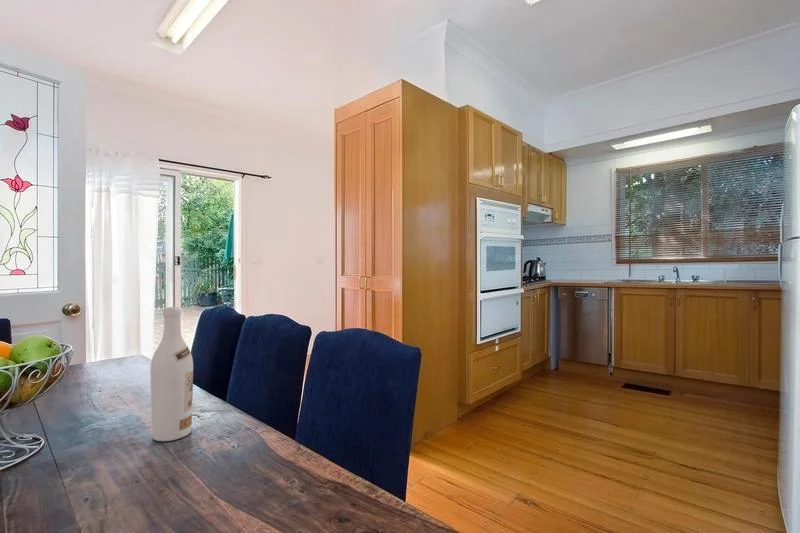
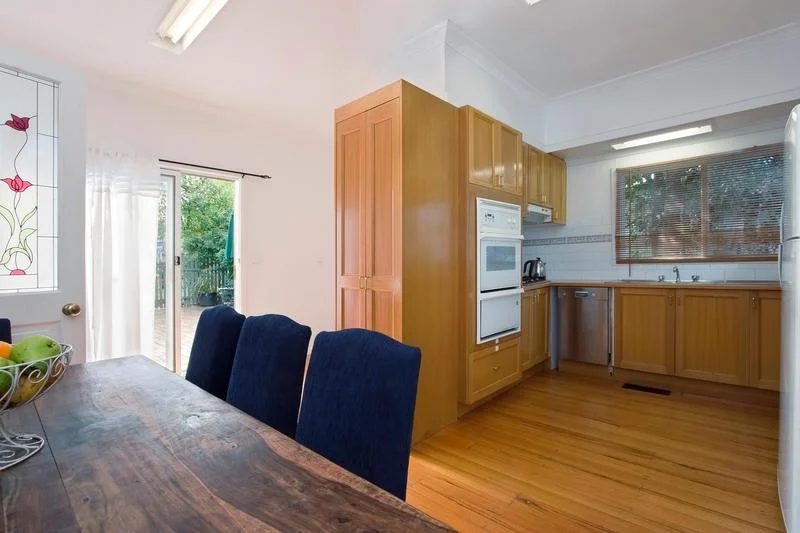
- wine bottle [149,306,194,442]
